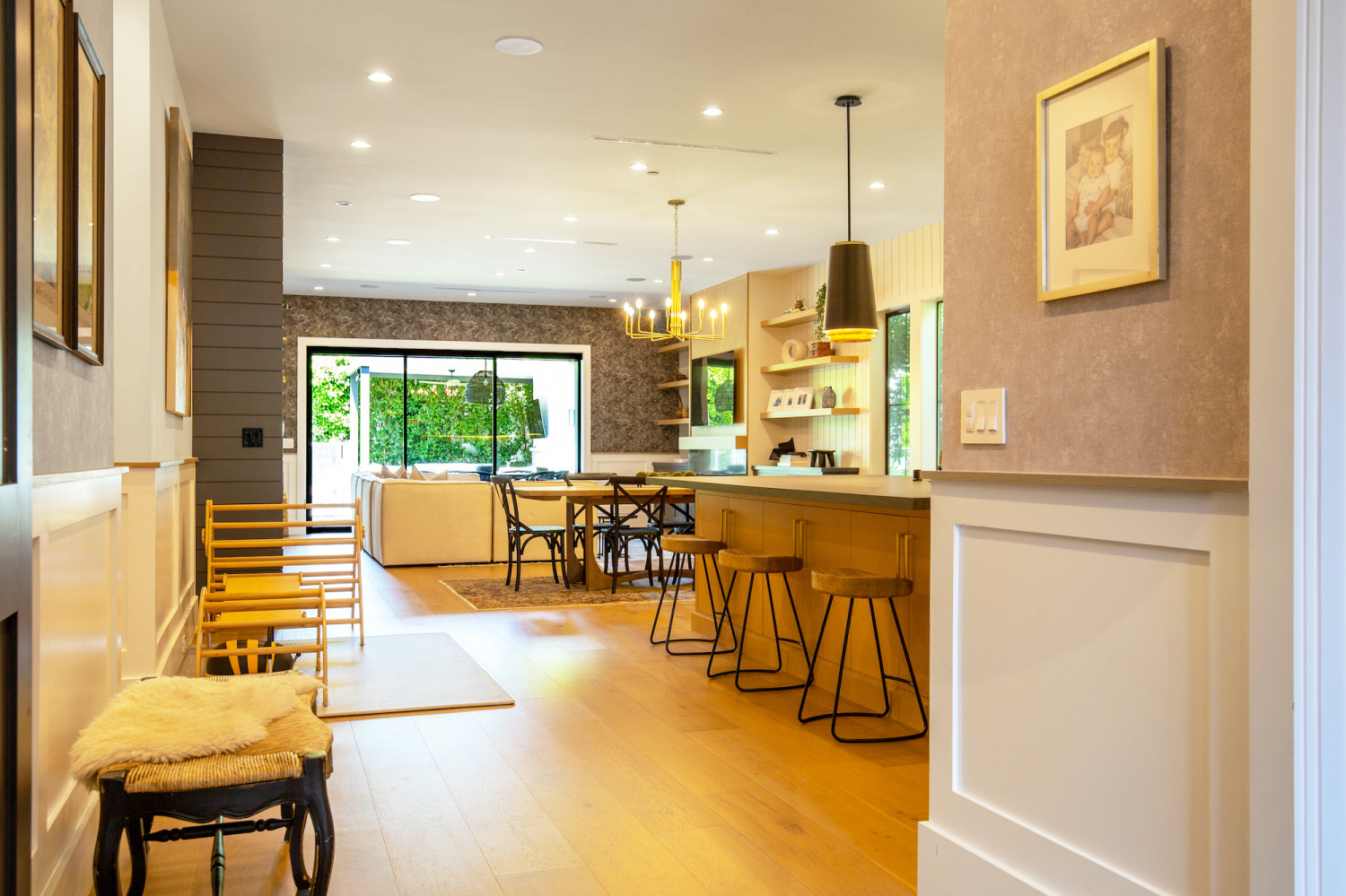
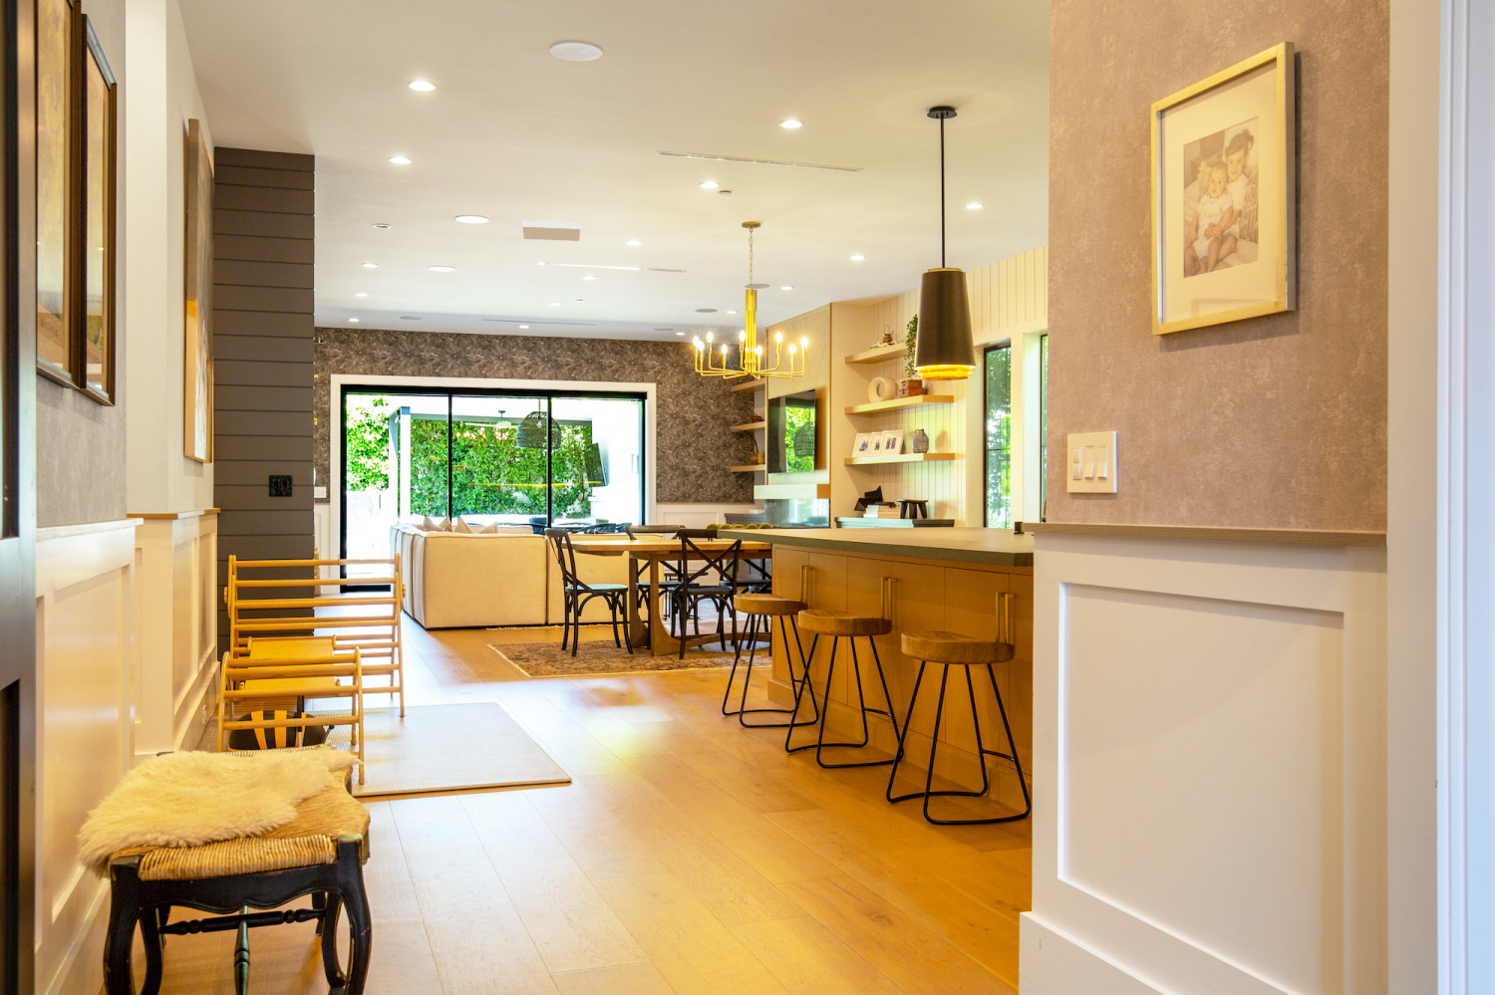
+ ceiling vent [521,219,581,242]
